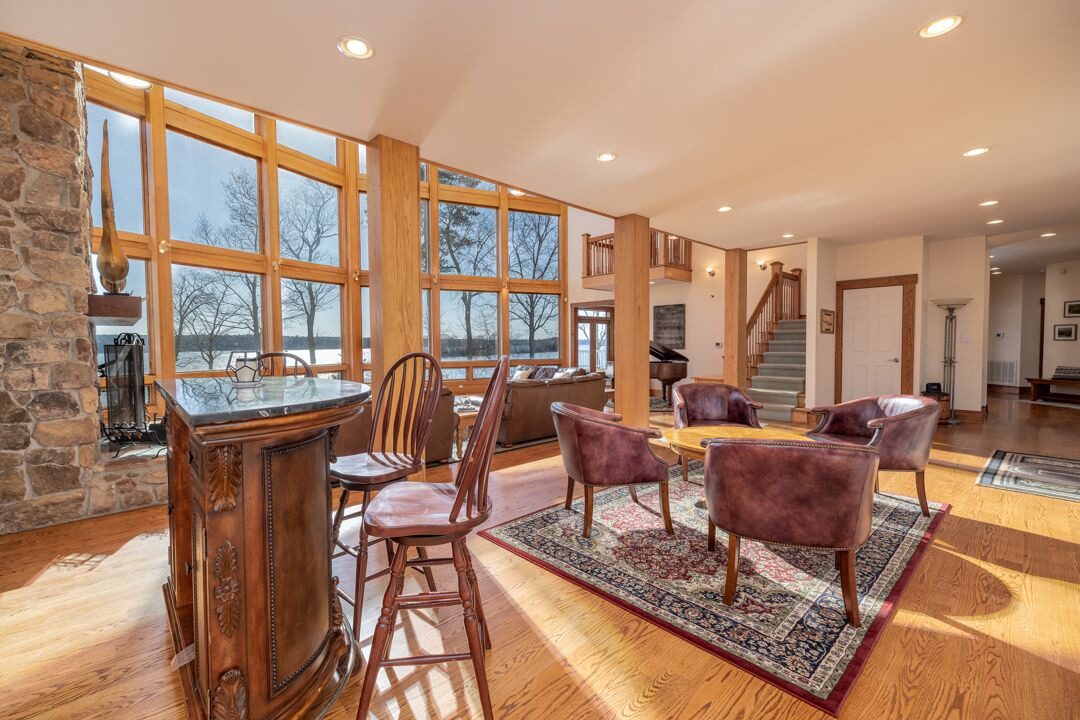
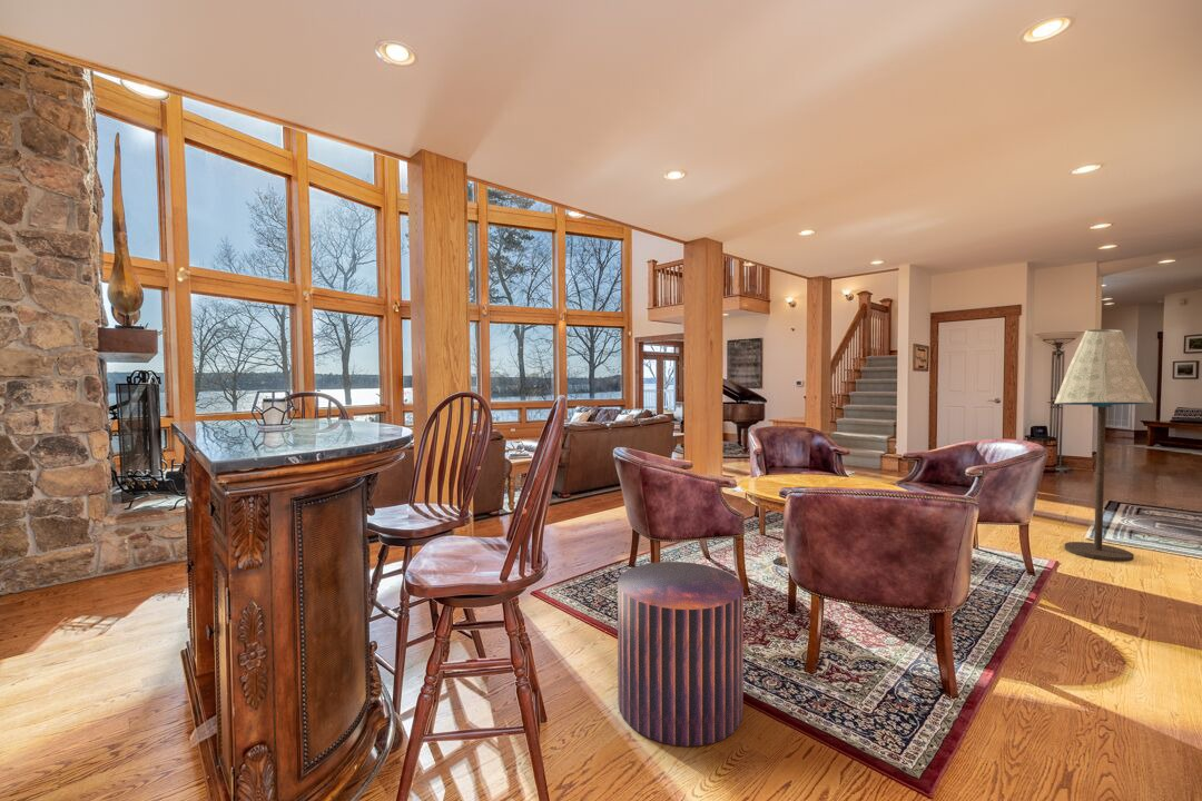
+ stool [617,561,745,748]
+ floor lamp [1054,328,1154,563]
